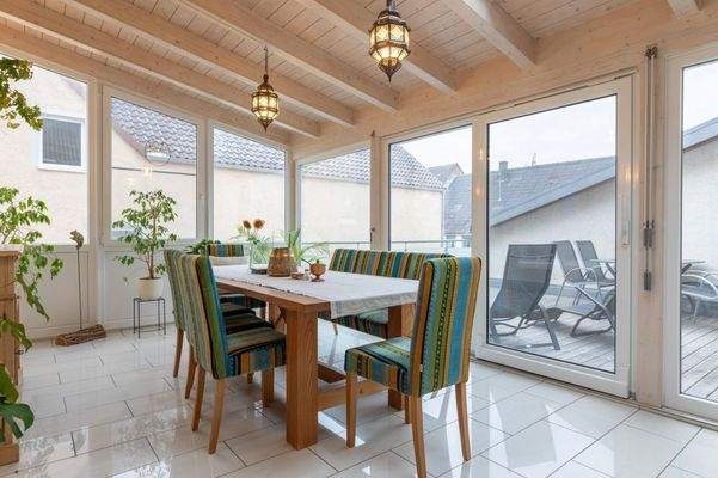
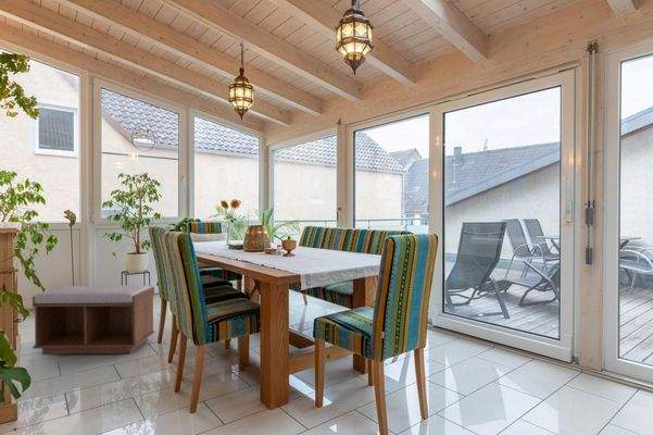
+ bench [32,284,155,356]
